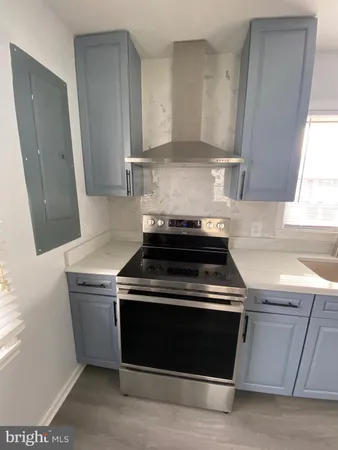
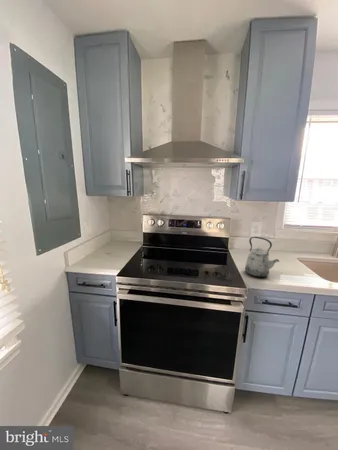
+ kettle [244,236,281,278]
